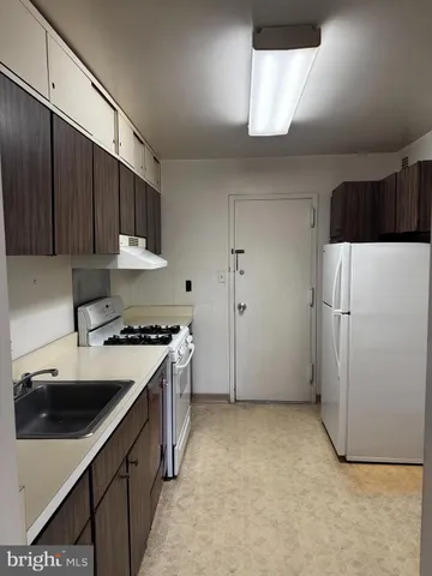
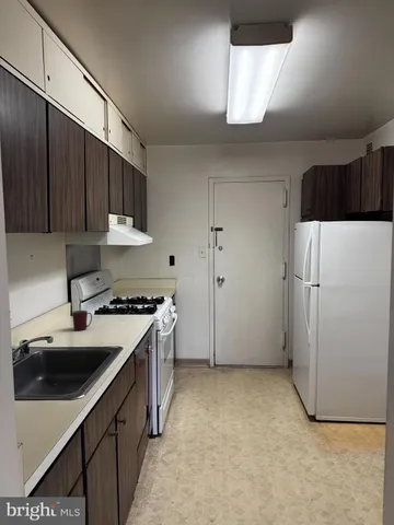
+ mug [71,310,93,331]
